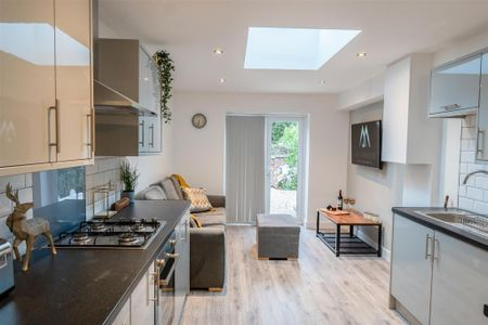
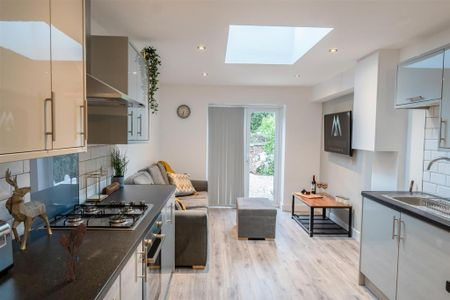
+ utensil holder [58,222,88,281]
